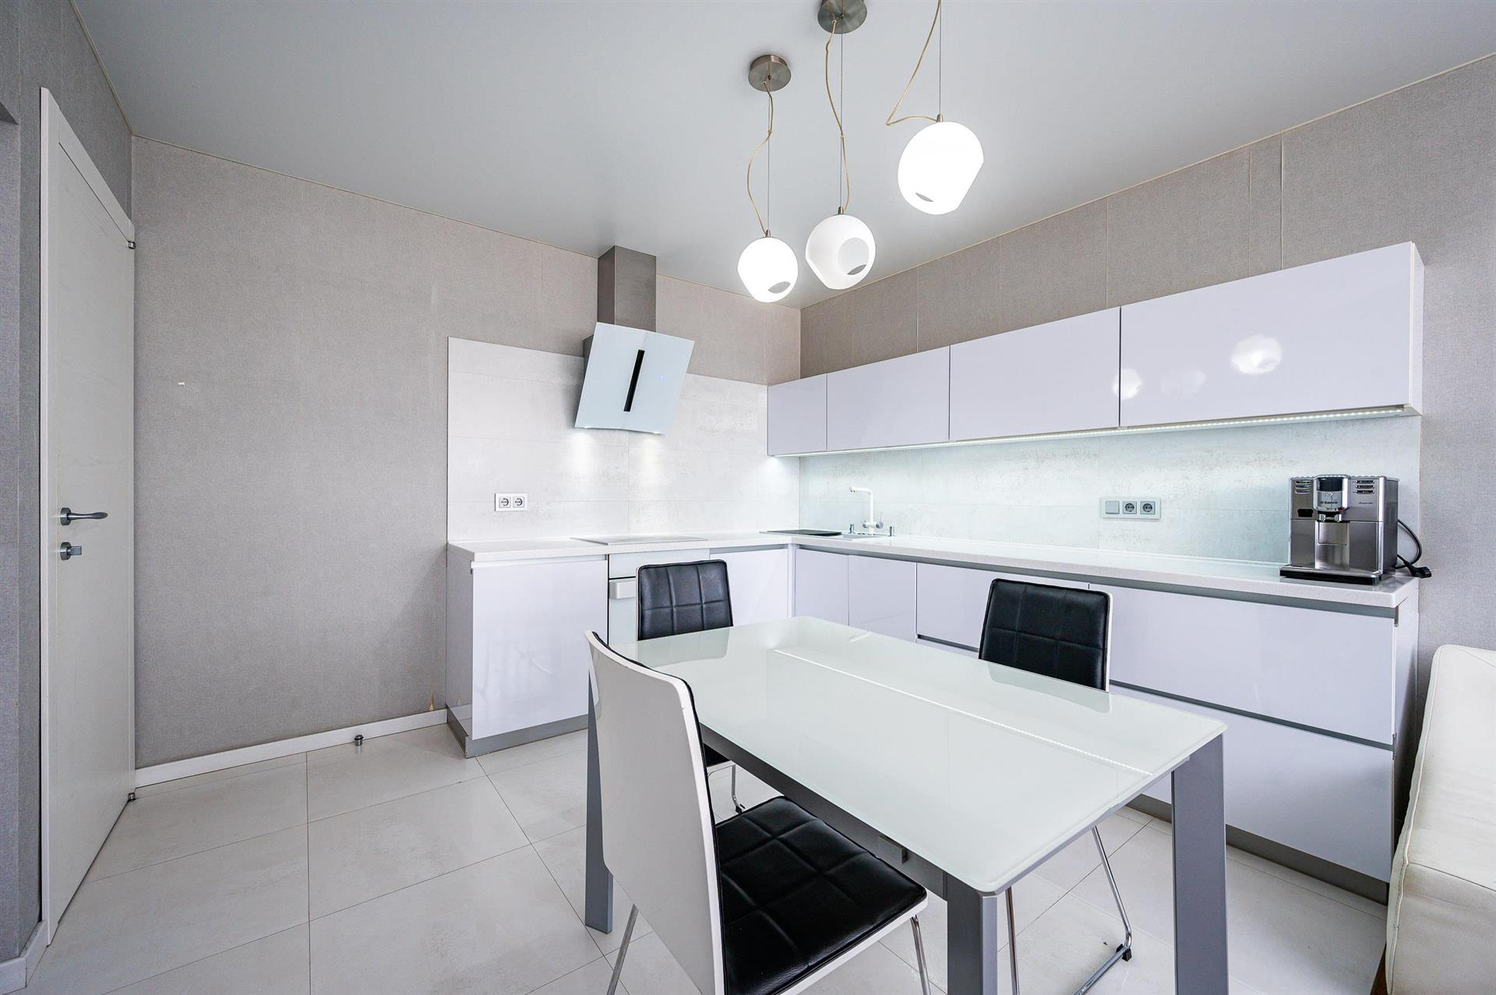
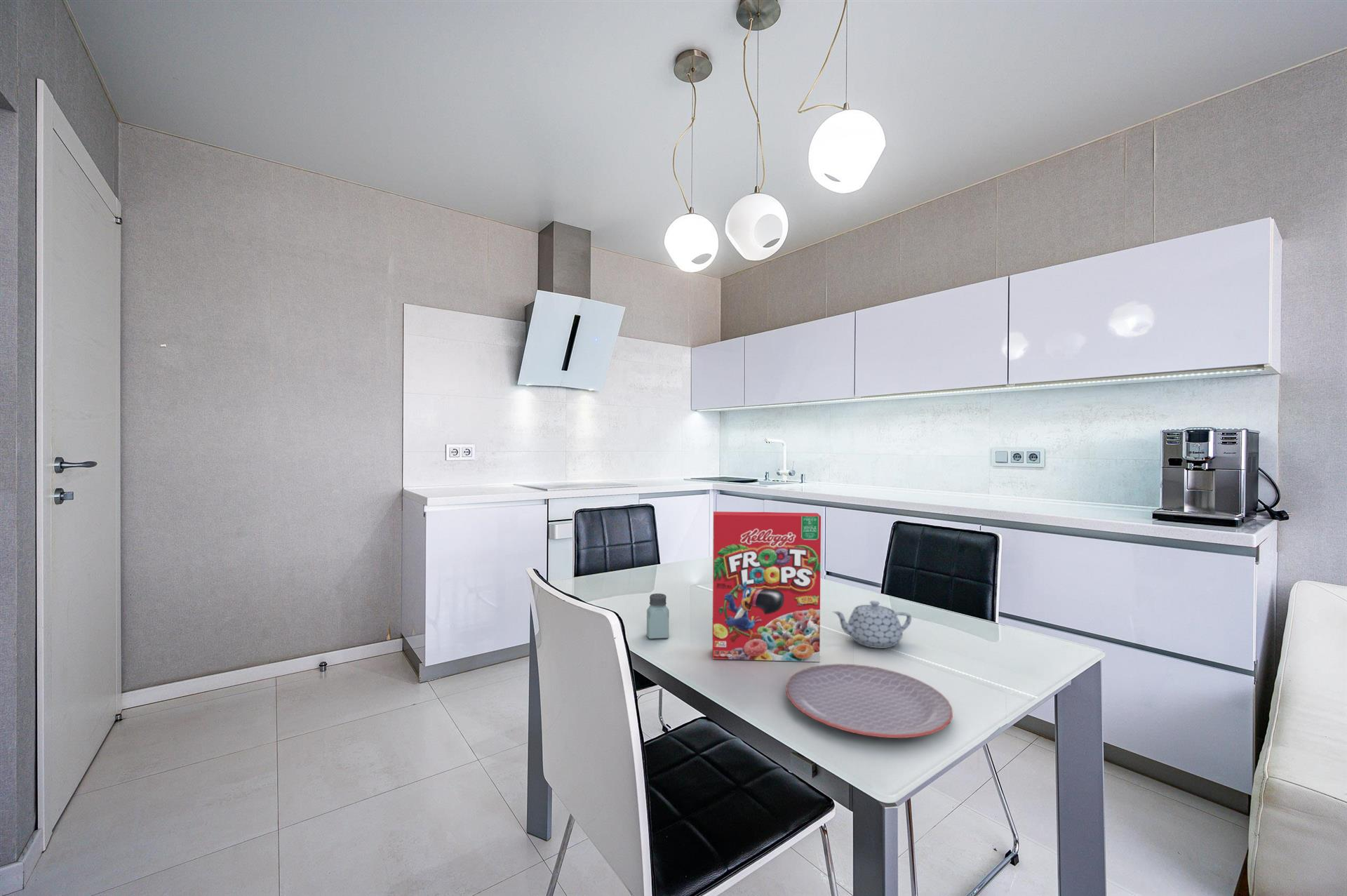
+ saltshaker [646,593,670,640]
+ cereal box [711,511,822,662]
+ plate [785,663,953,739]
+ teapot [832,600,912,649]
